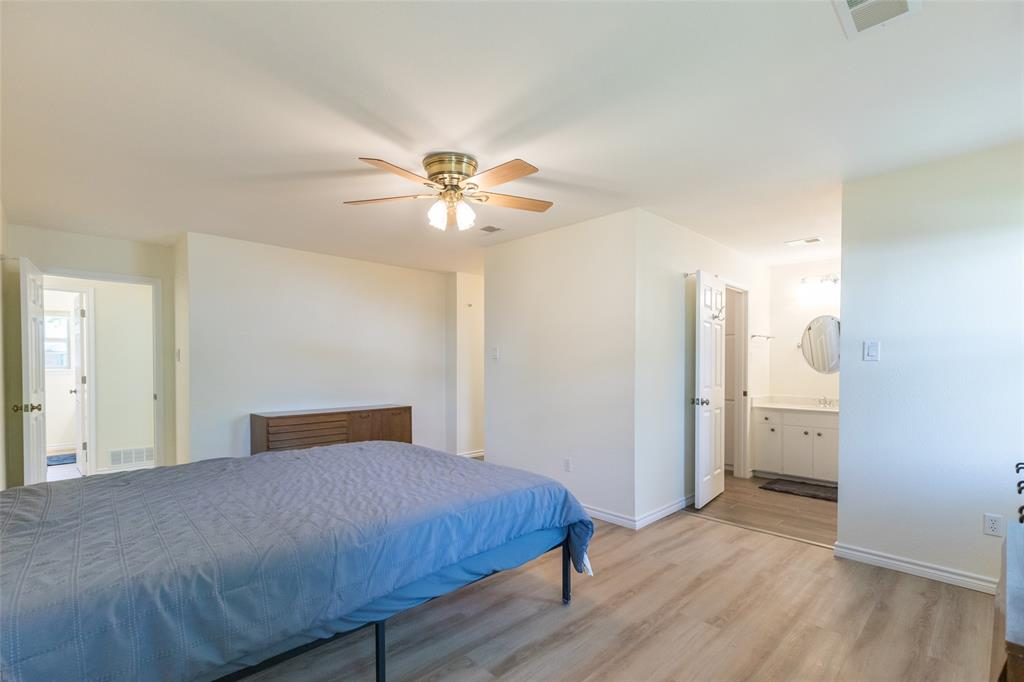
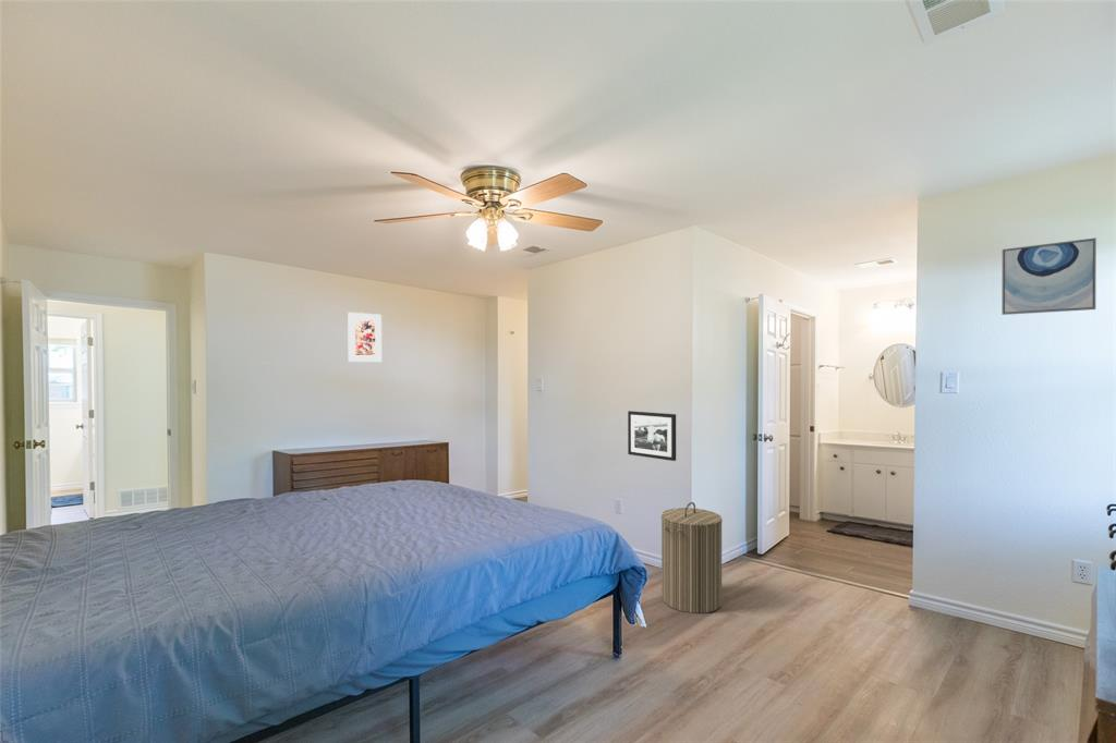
+ picture frame [627,410,677,462]
+ wall art [1000,236,1097,316]
+ laundry hamper [660,501,724,614]
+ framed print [347,312,383,363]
